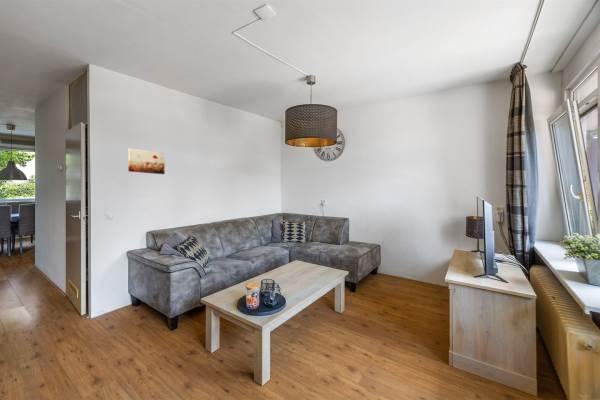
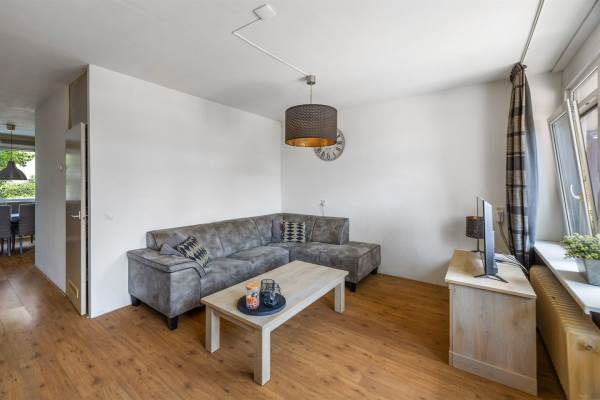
- wall art [127,147,166,175]
